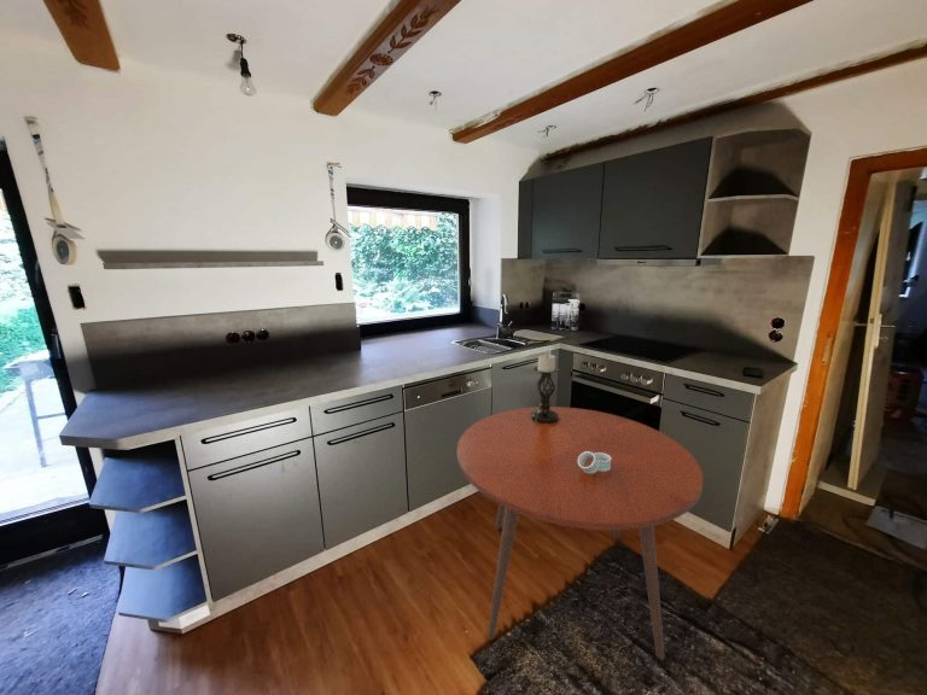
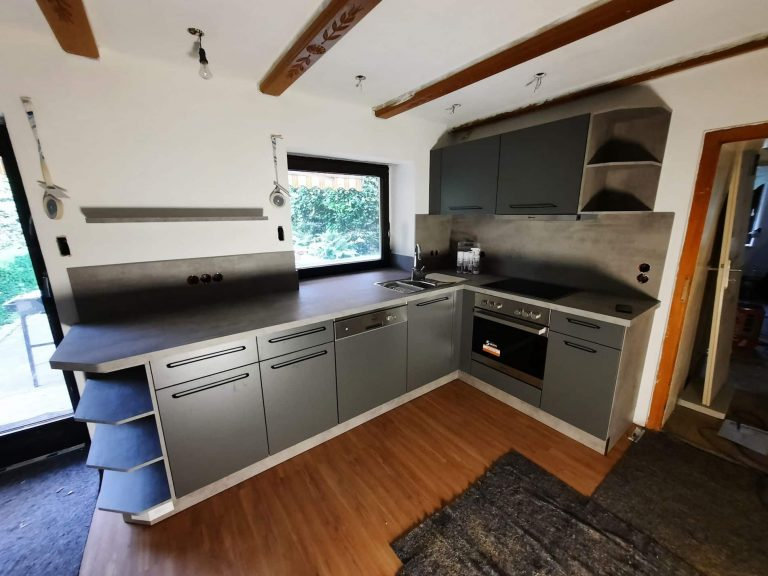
- napkin ring [577,451,612,474]
- dining table [456,405,705,661]
- candle holder [530,352,560,425]
